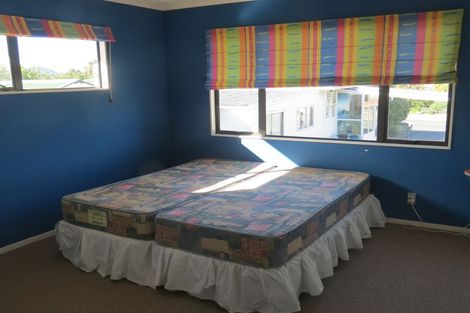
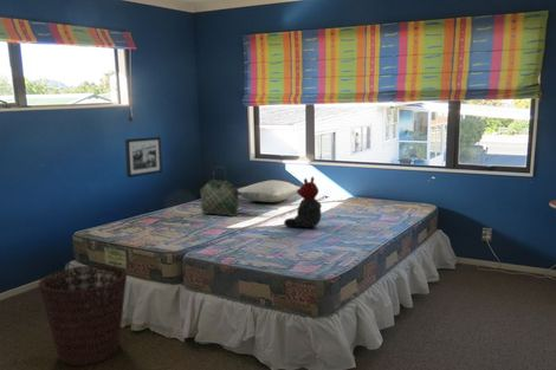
+ basket [38,264,128,366]
+ picture frame [124,136,163,178]
+ pillow [237,180,300,203]
+ tote bag [199,165,240,218]
+ teddy bear [283,176,323,229]
